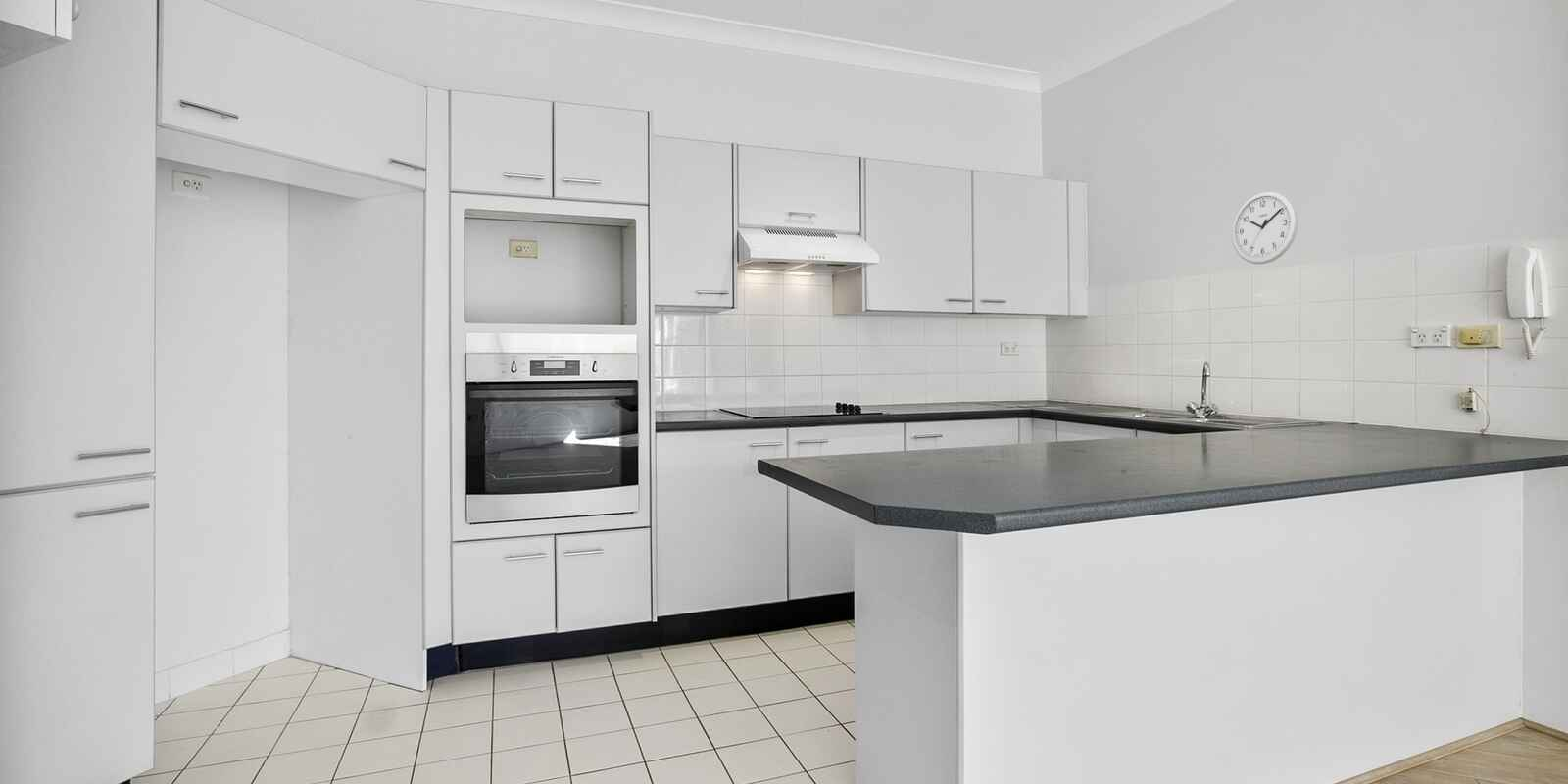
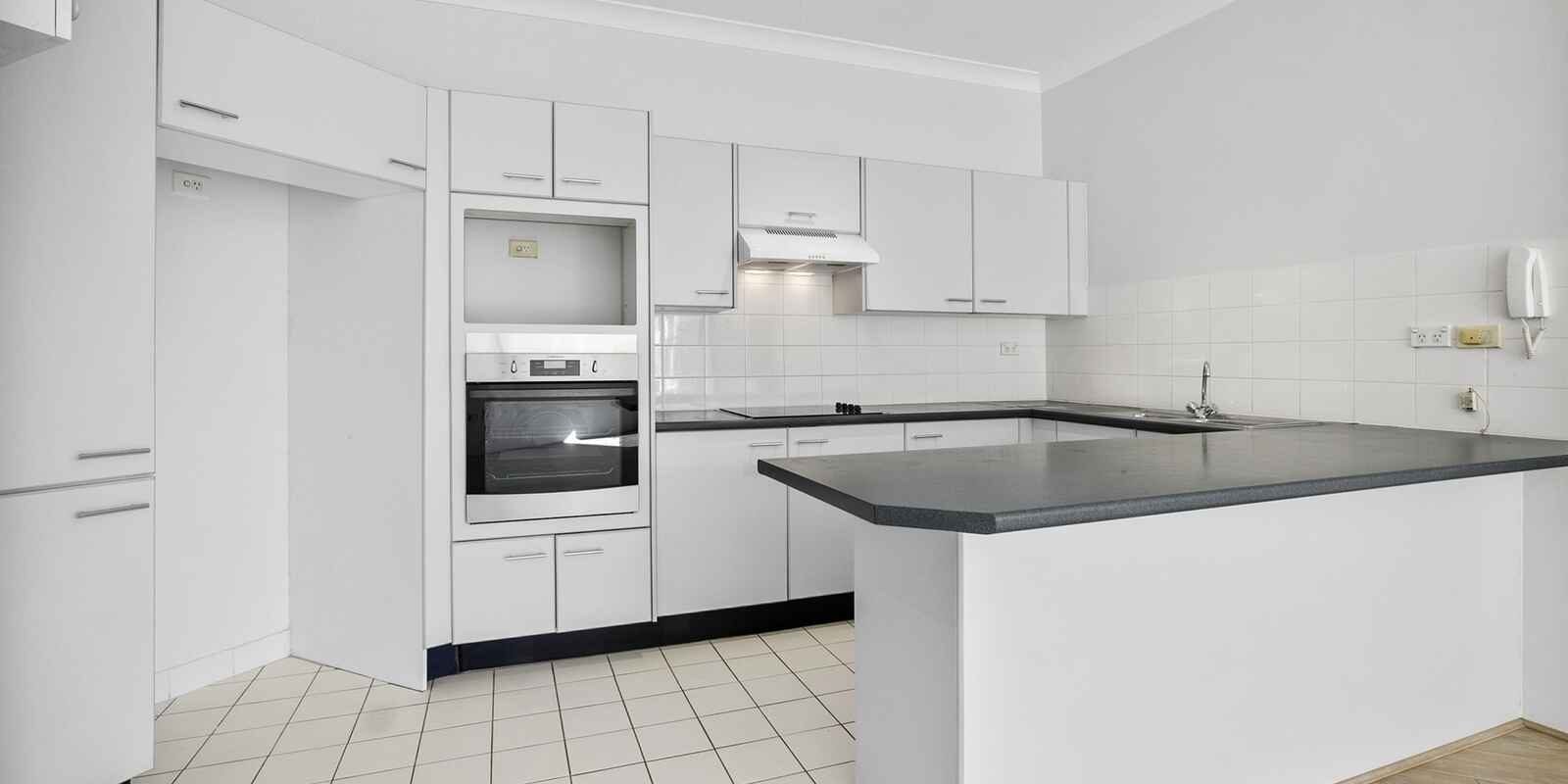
- wall clock [1231,189,1299,265]
